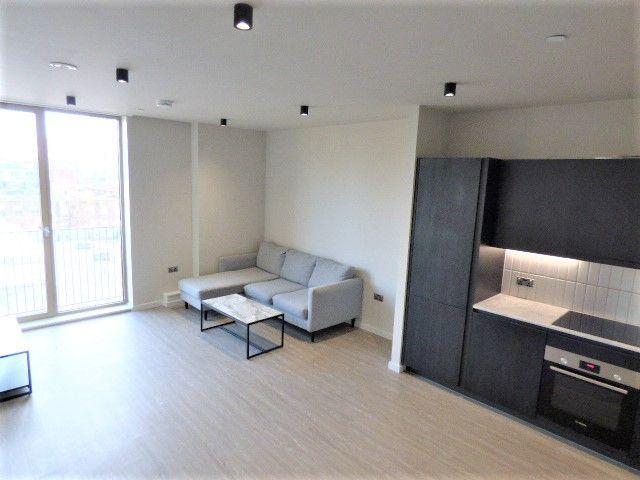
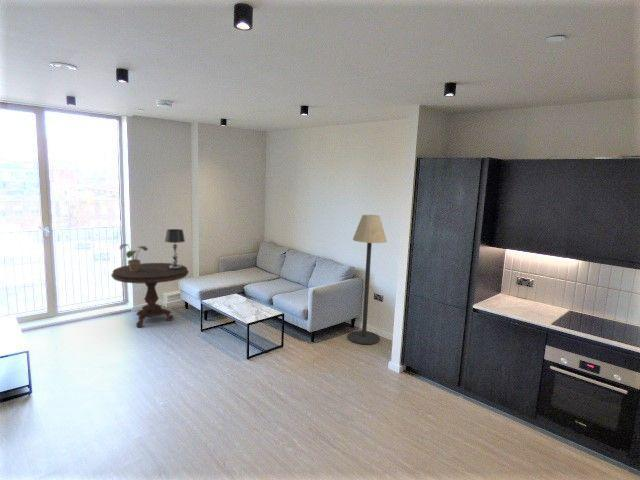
+ table lamp [164,228,186,269]
+ floor lamp [347,214,388,346]
+ potted plant [119,243,149,271]
+ side table [110,262,190,328]
